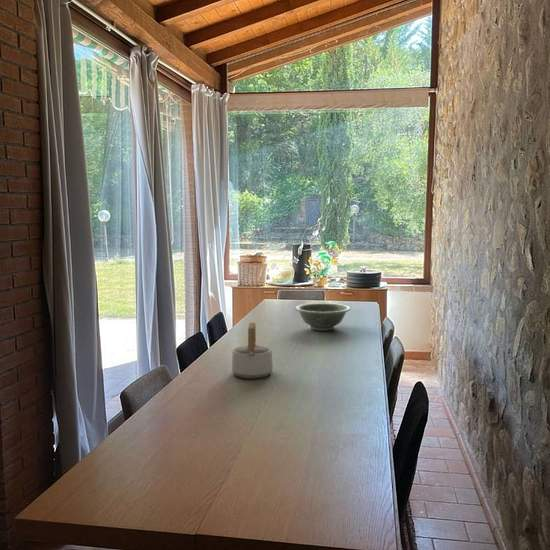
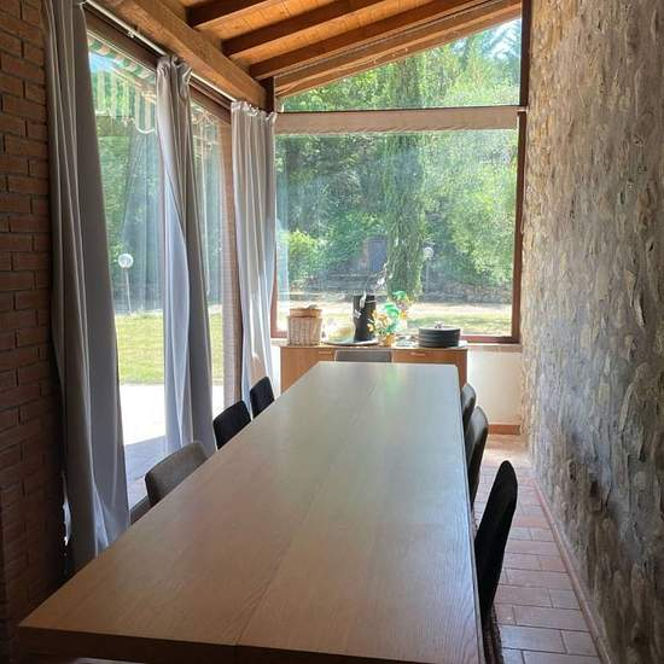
- decorative bowl [294,302,352,332]
- teapot [231,322,274,380]
